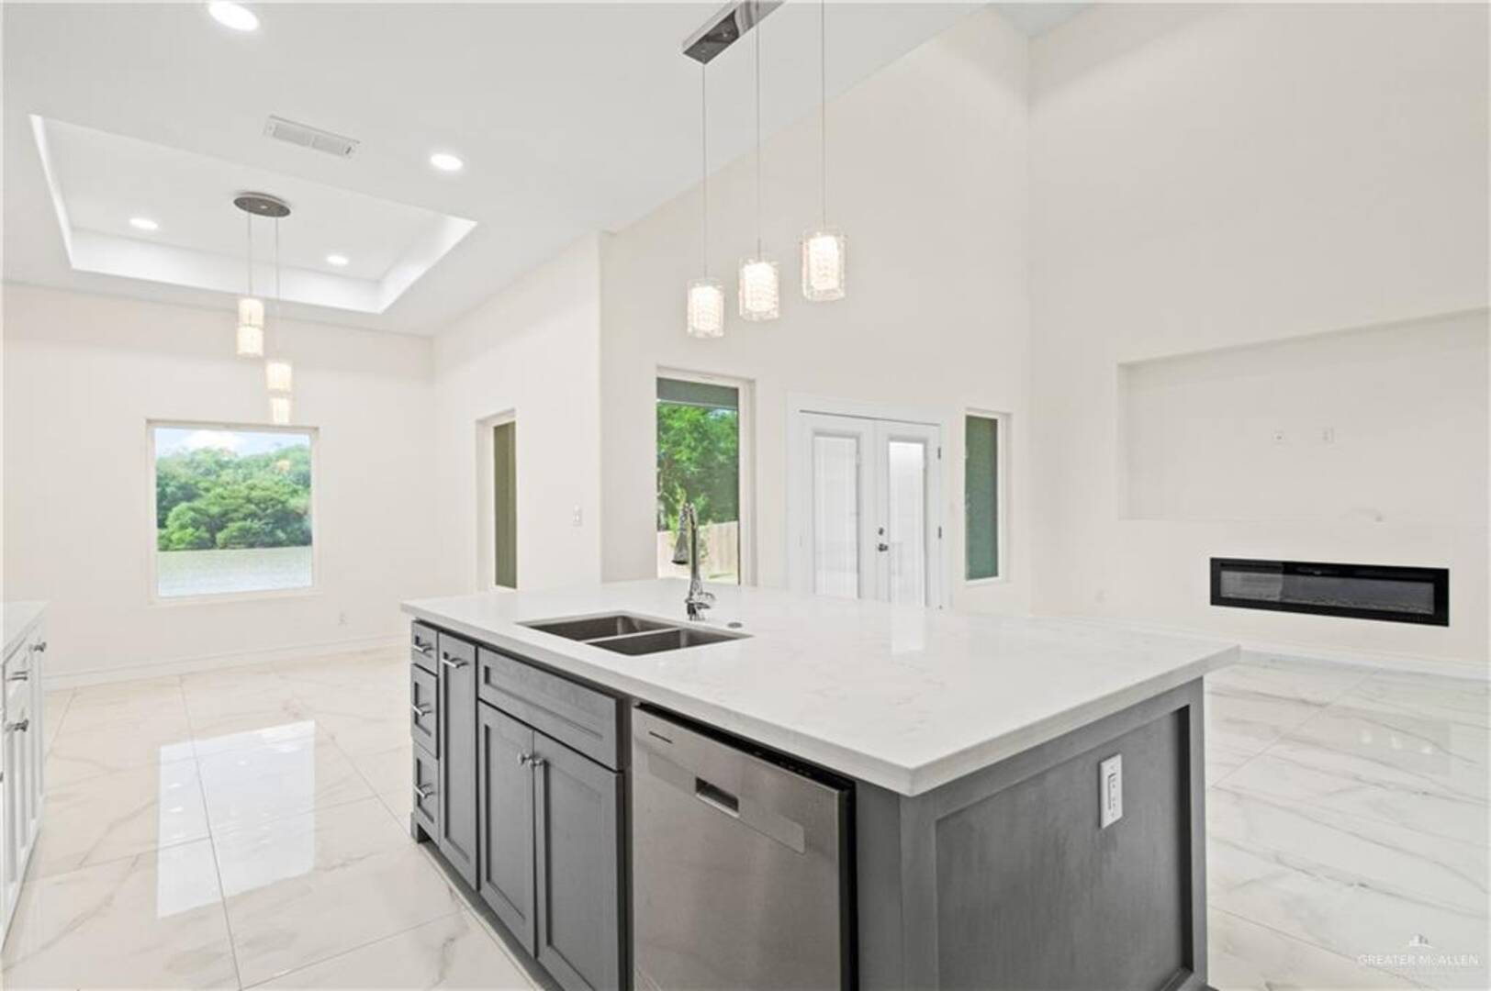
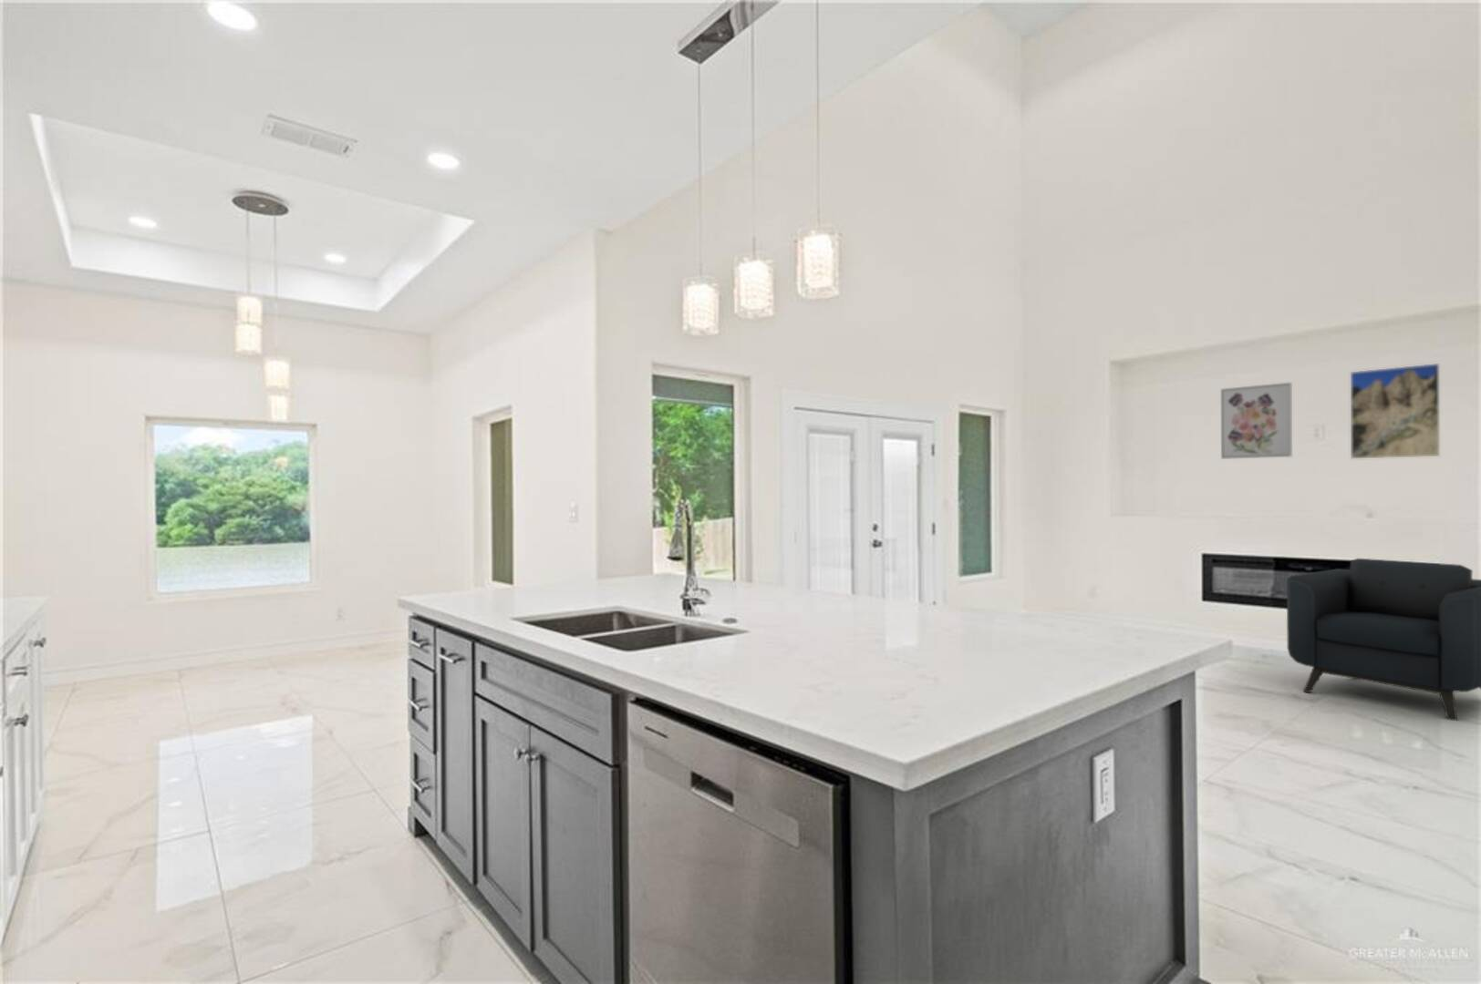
+ wall art [1221,382,1293,460]
+ armchair [1285,558,1481,722]
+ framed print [1349,362,1440,459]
